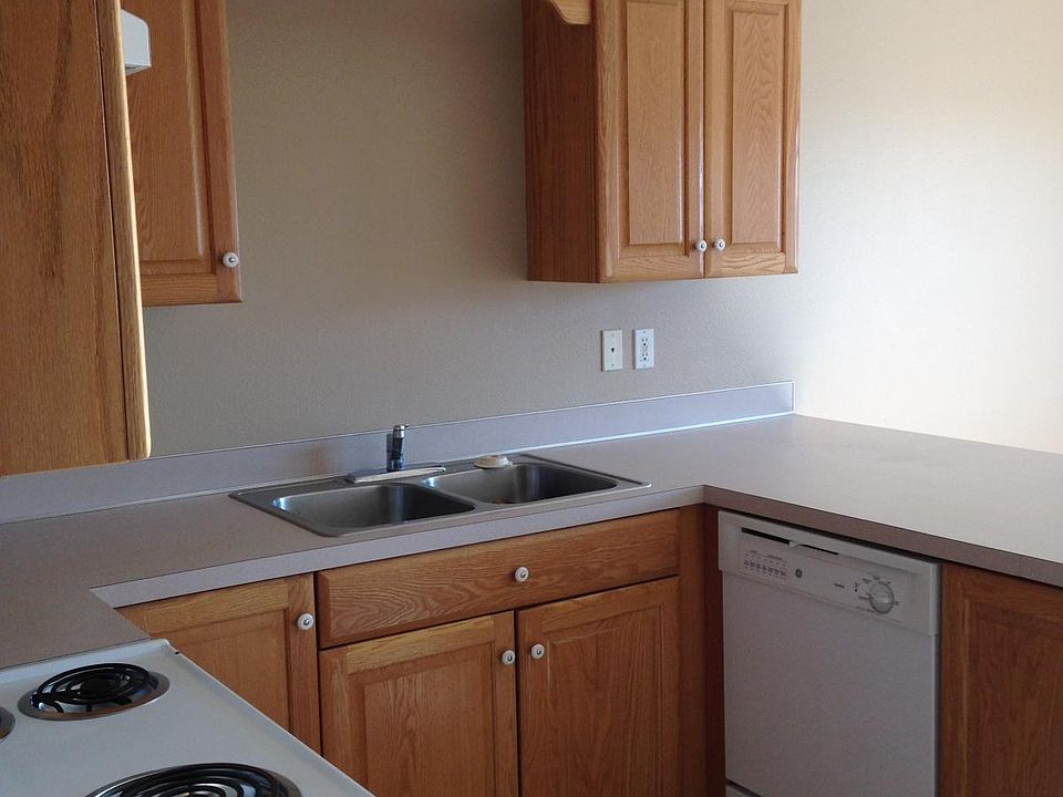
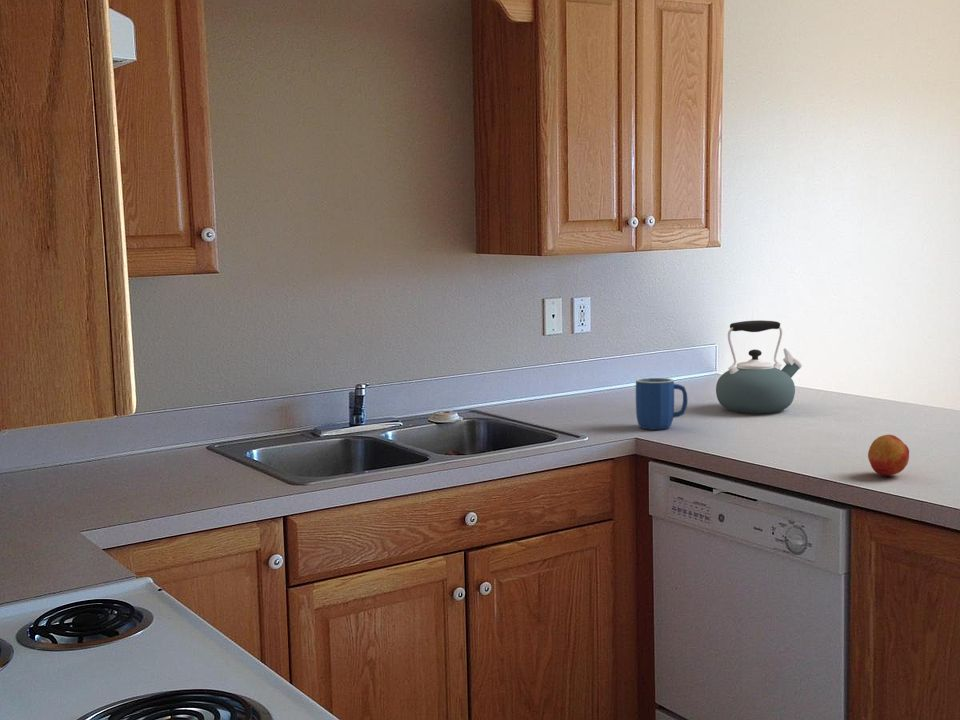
+ mug [635,377,689,430]
+ kettle [715,319,803,414]
+ fruit [867,434,910,477]
